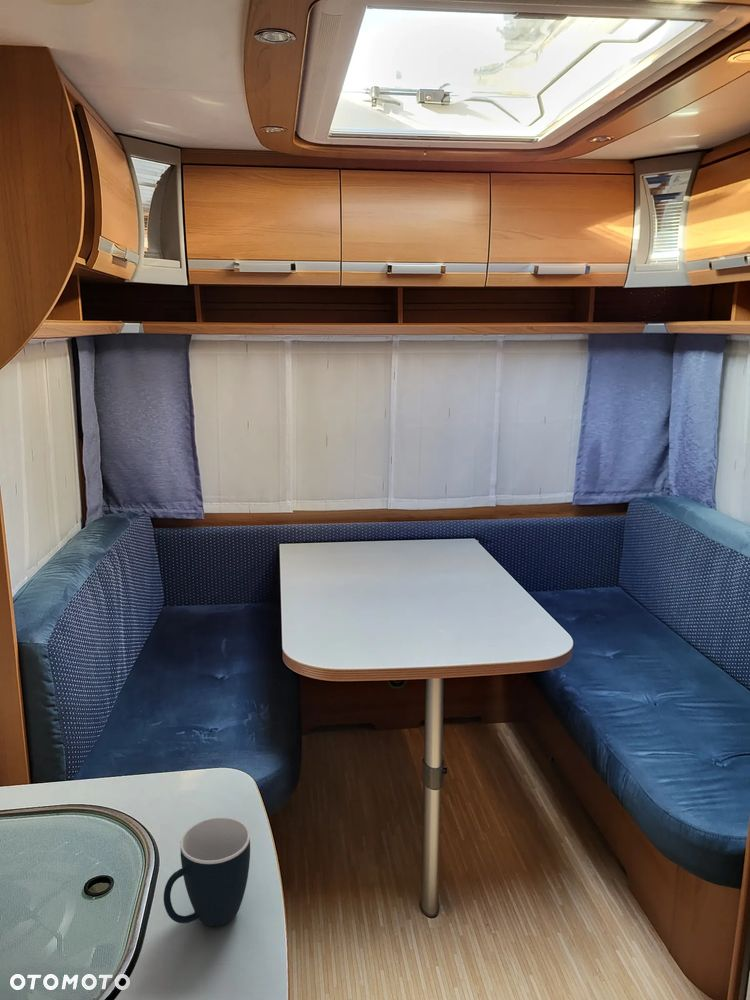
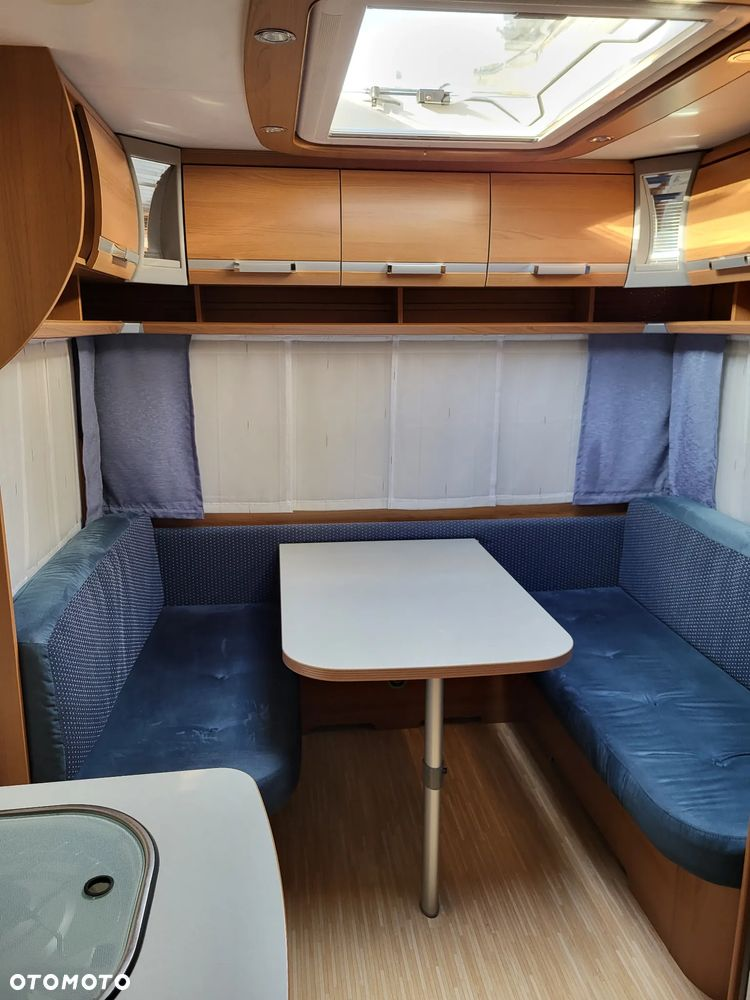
- mug [163,816,251,927]
